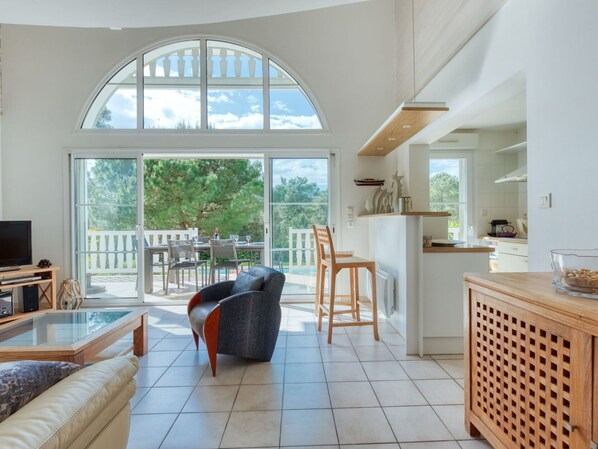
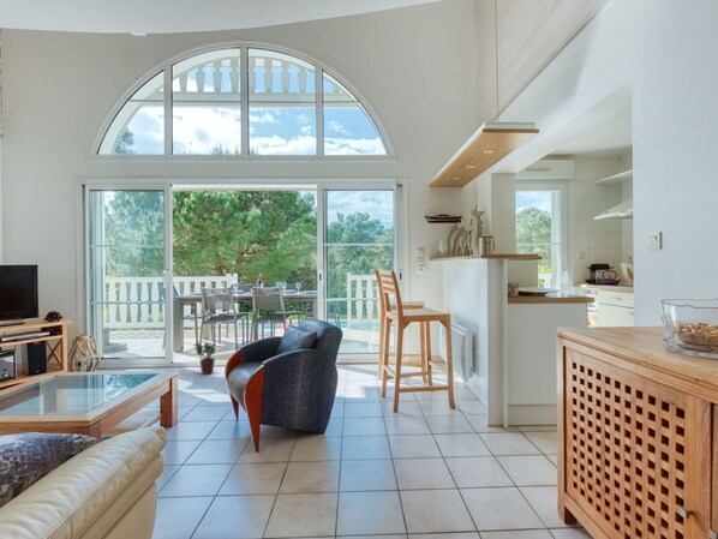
+ potted plant [192,340,217,376]
